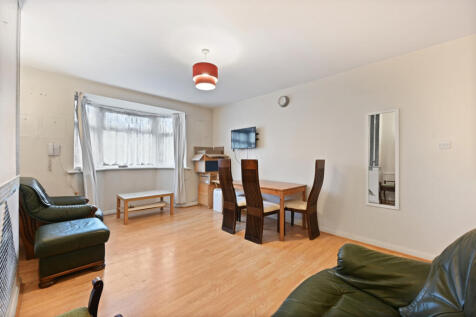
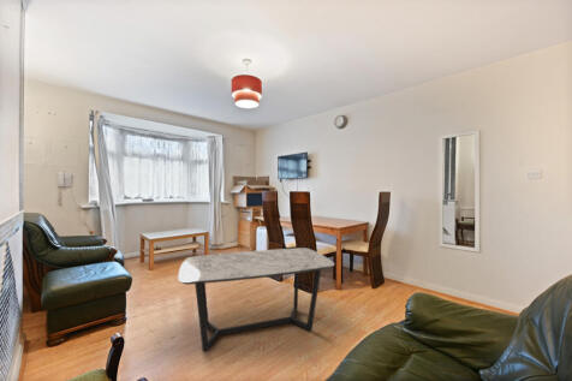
+ coffee table [178,246,335,353]
